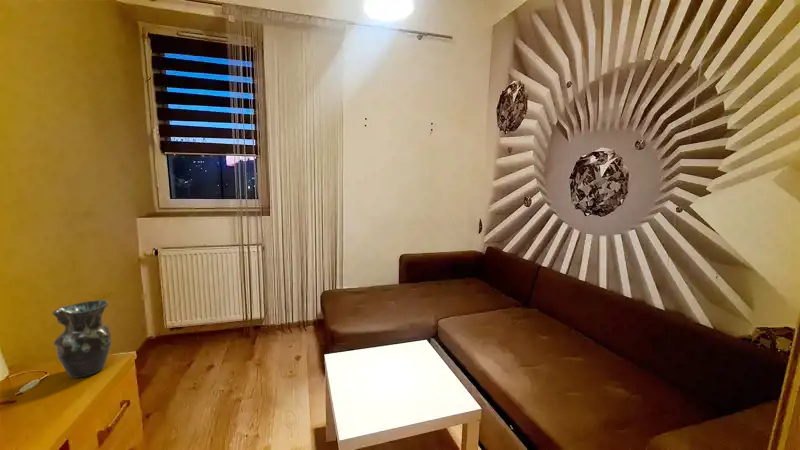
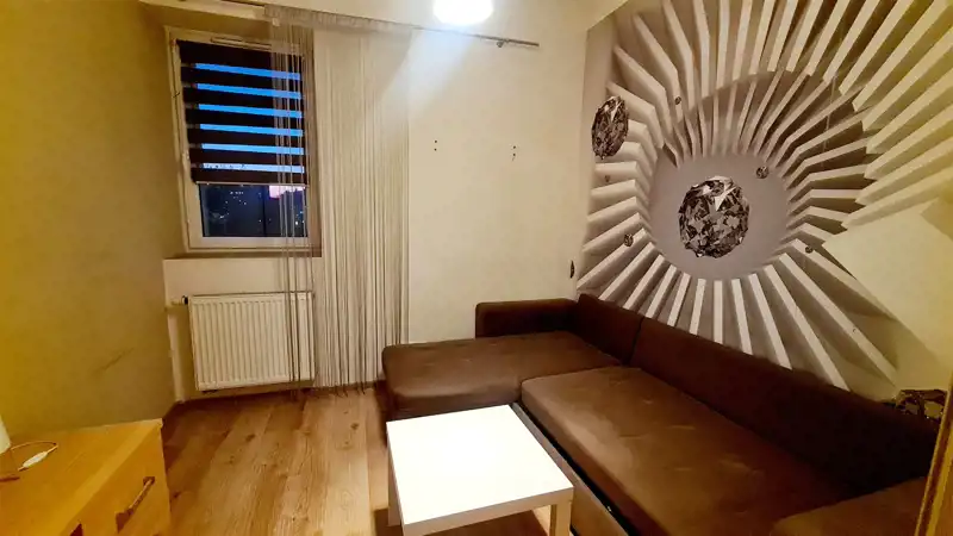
- vase [51,299,113,379]
